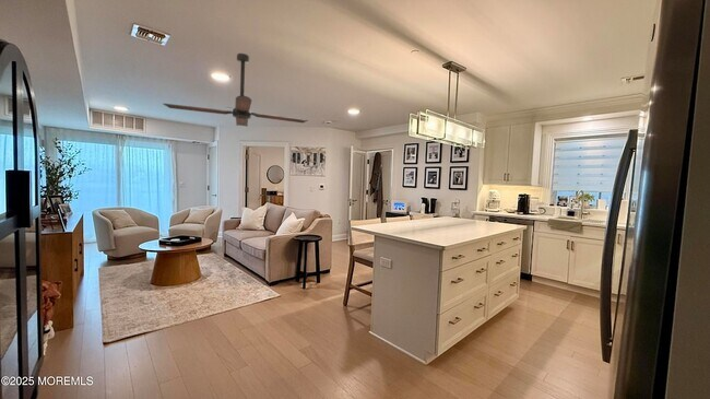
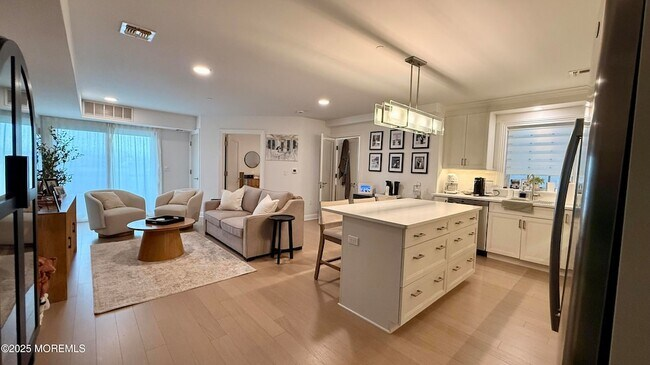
- ceiling fan [162,52,309,128]
